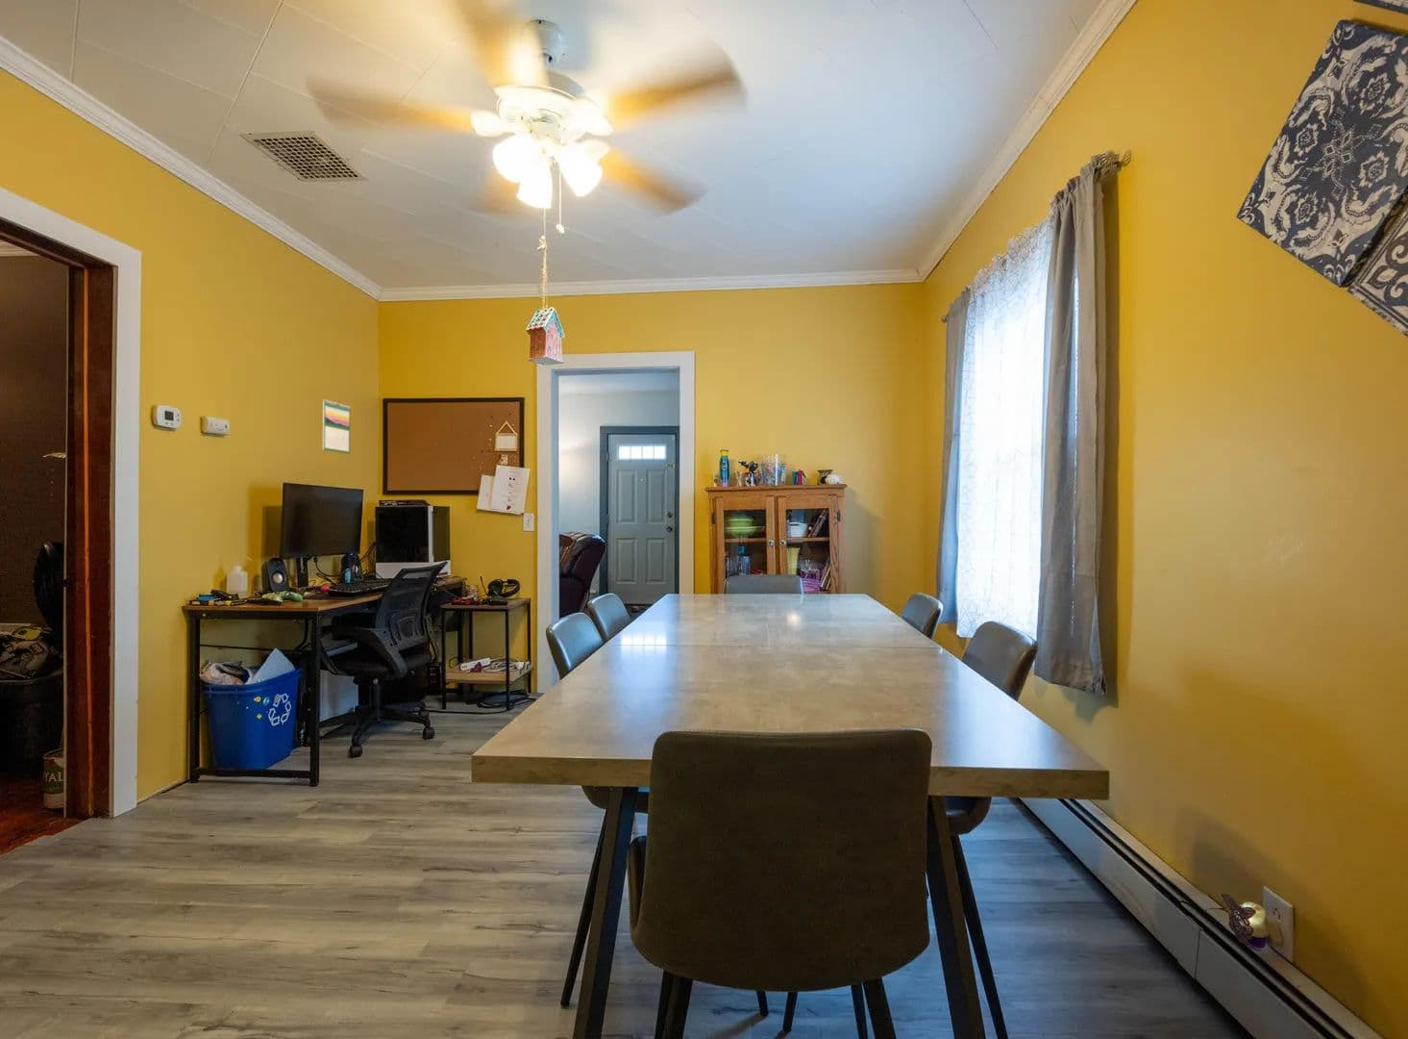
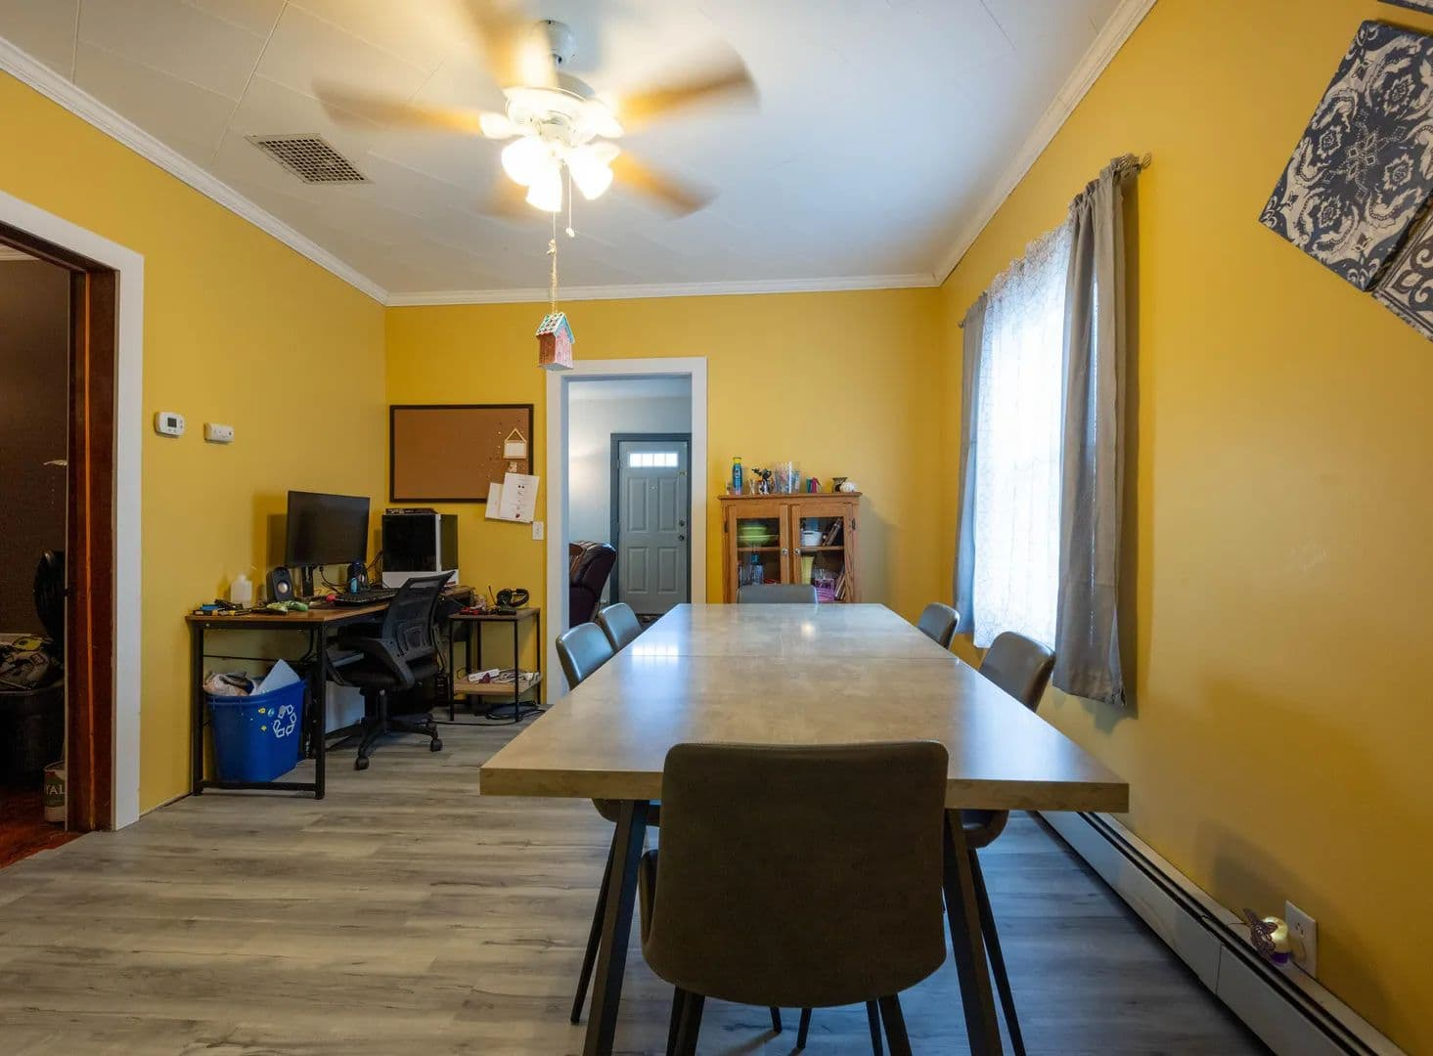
- calendar [322,399,351,455]
